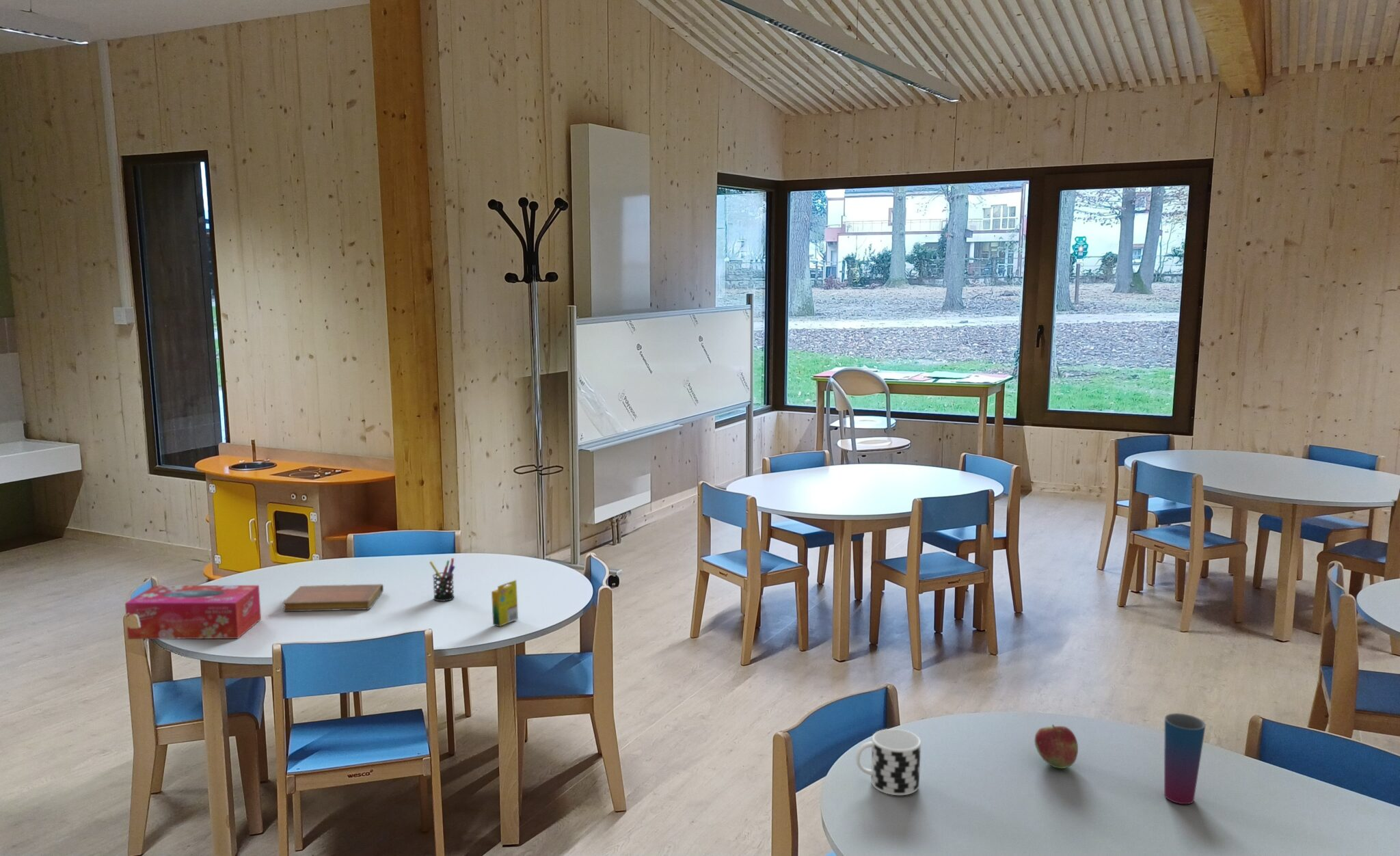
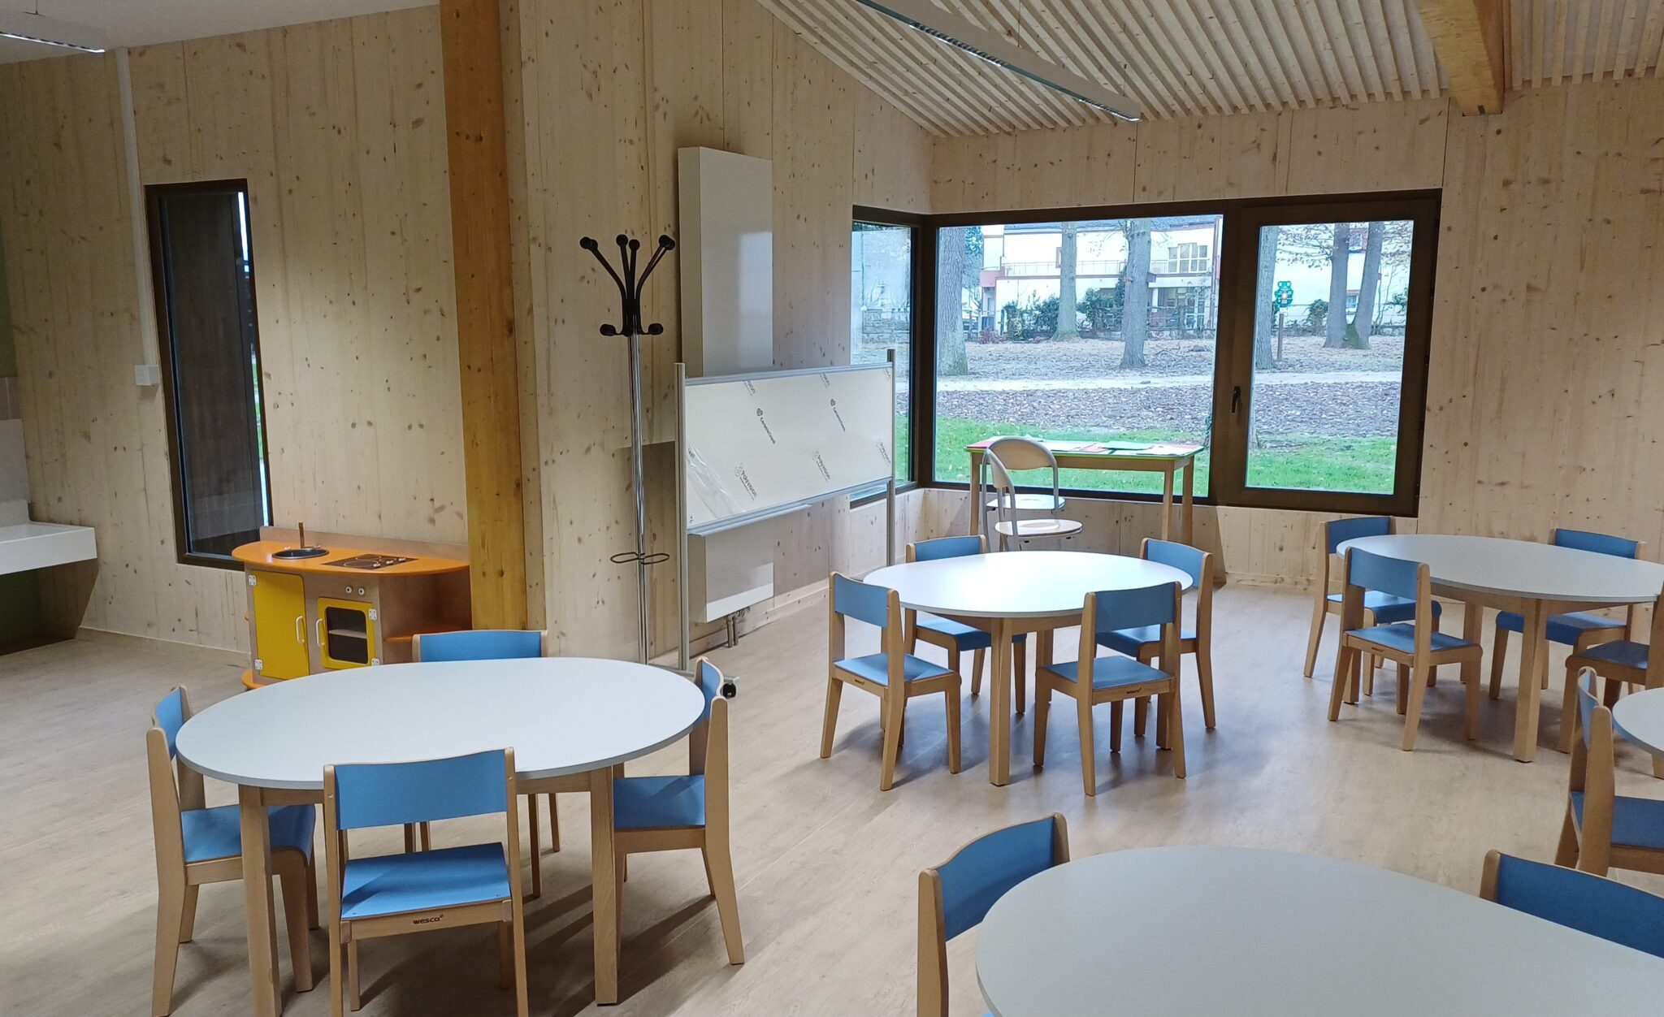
- pen holder [429,557,456,602]
- fruit [1034,724,1079,769]
- tissue box [124,585,262,640]
- cup [1163,712,1207,805]
- cup [855,728,921,796]
- notebook [282,583,384,612]
- crayon box [491,579,519,627]
